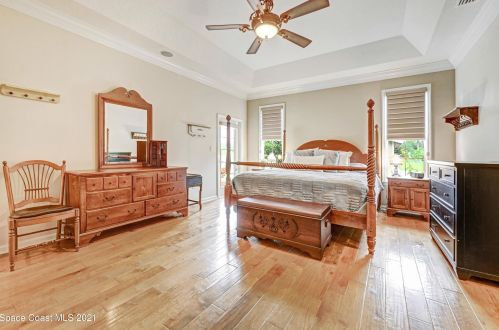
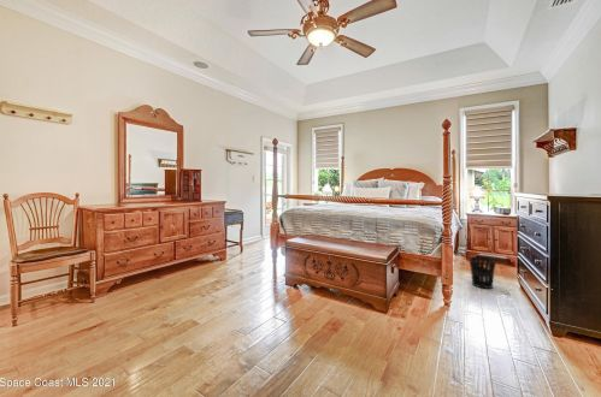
+ wastebasket [469,256,497,290]
